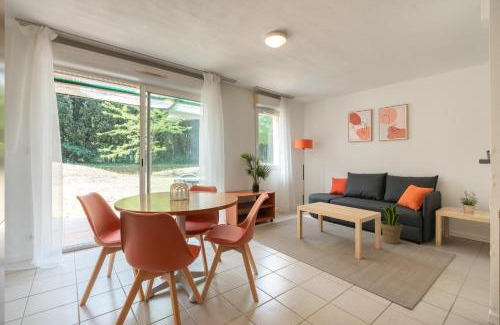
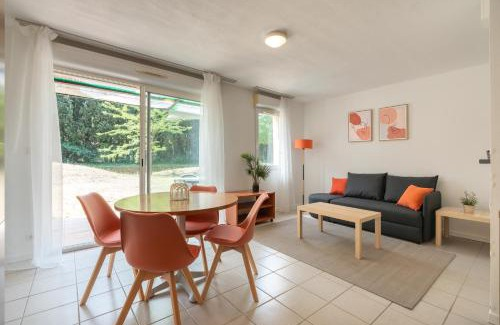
- potted plant [378,204,403,245]
